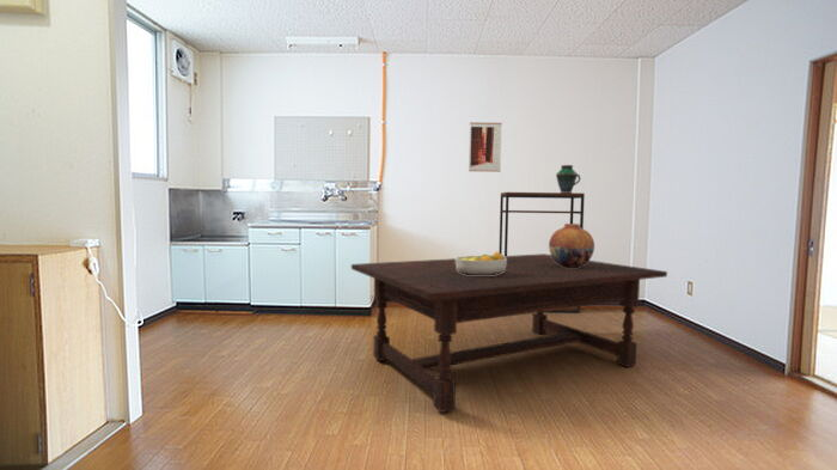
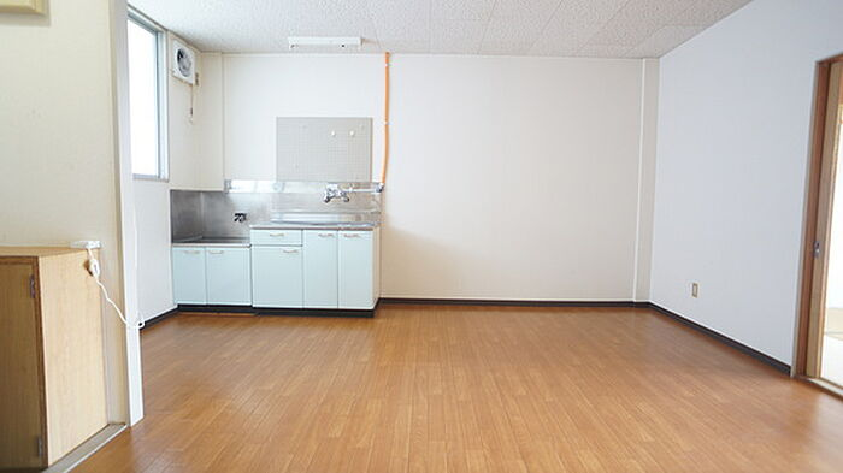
- fruit bowl [454,250,506,275]
- wall art [468,121,503,173]
- dining table [350,252,668,414]
- ceramic vessel [555,164,581,193]
- shelving unit [497,191,586,313]
- vase [548,222,595,268]
